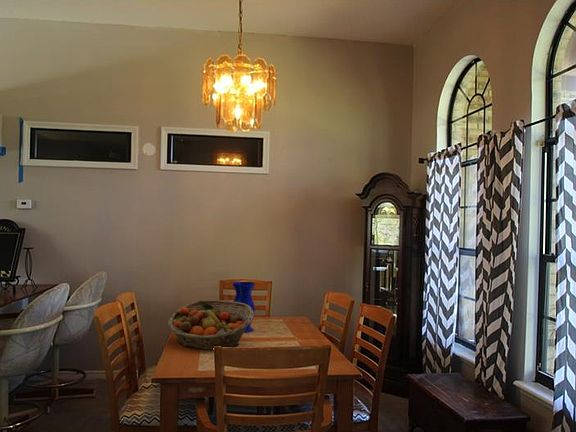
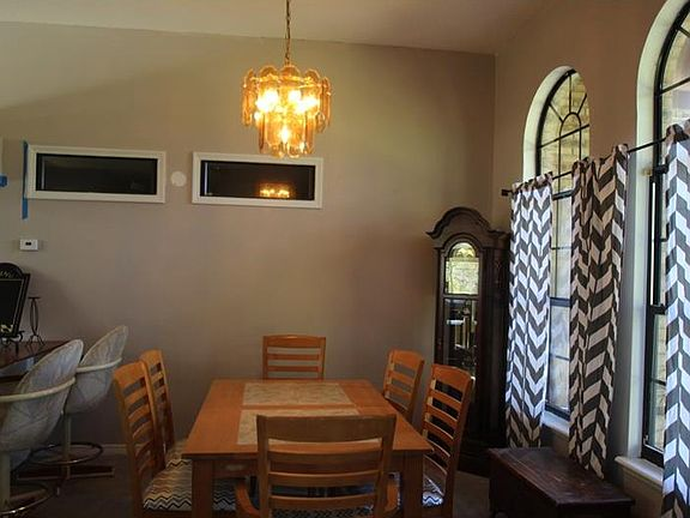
- vase [232,281,256,333]
- fruit basket [167,299,255,351]
